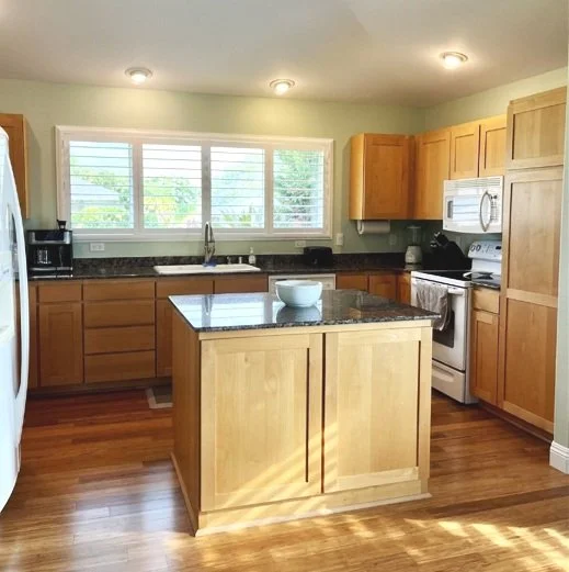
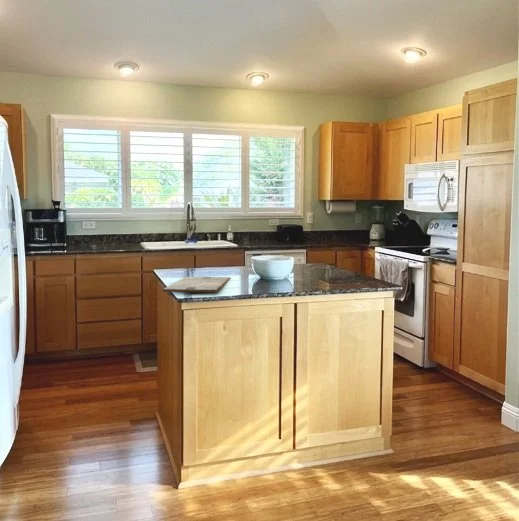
+ cutting board [162,276,231,294]
